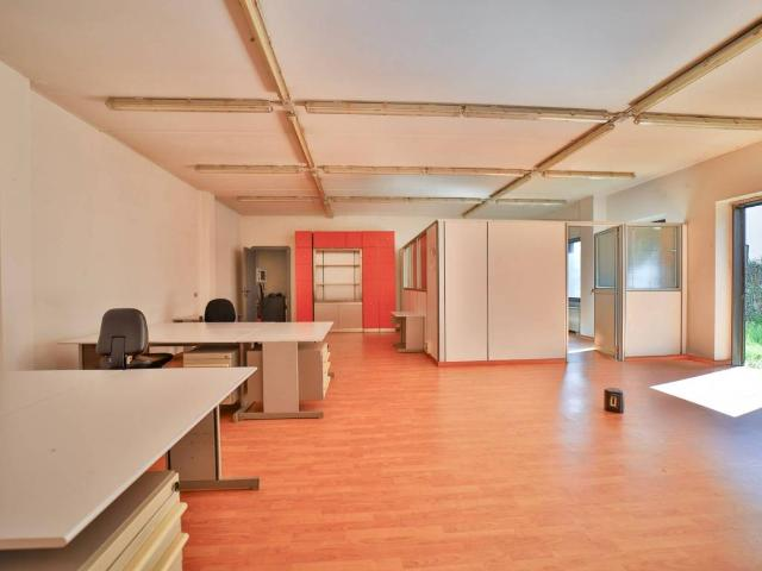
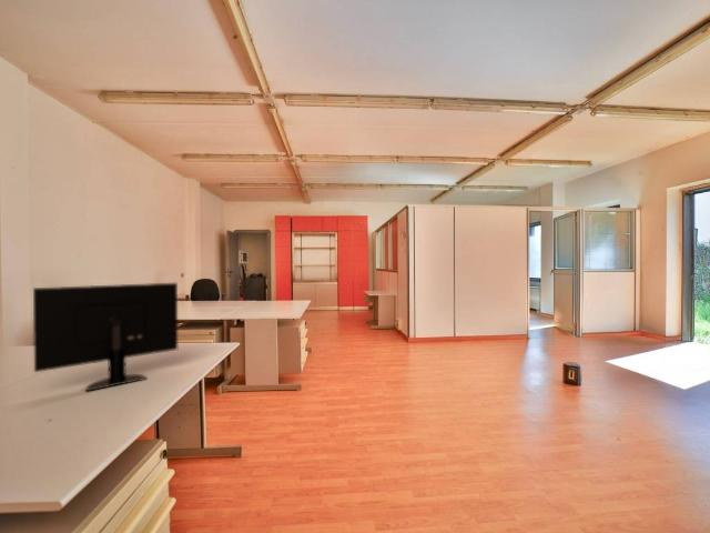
+ monitor [32,282,179,392]
